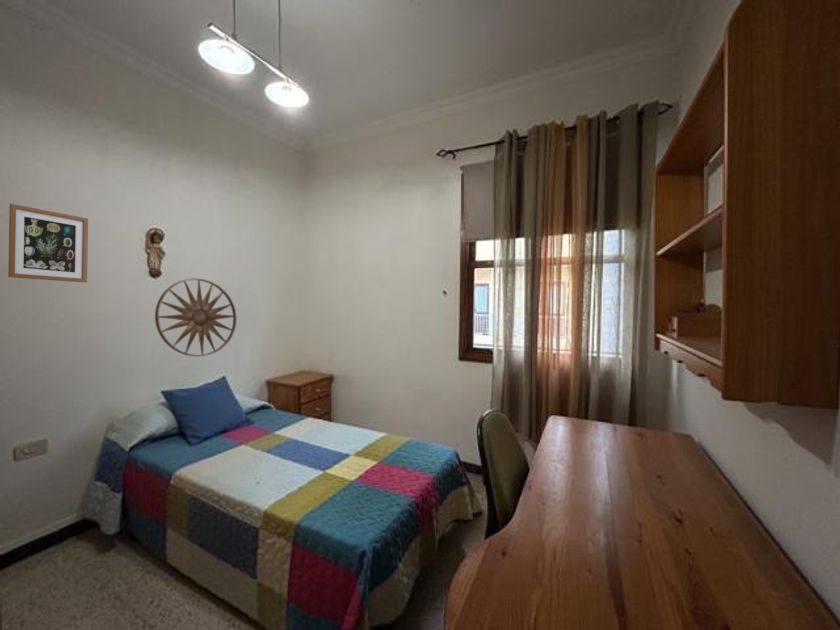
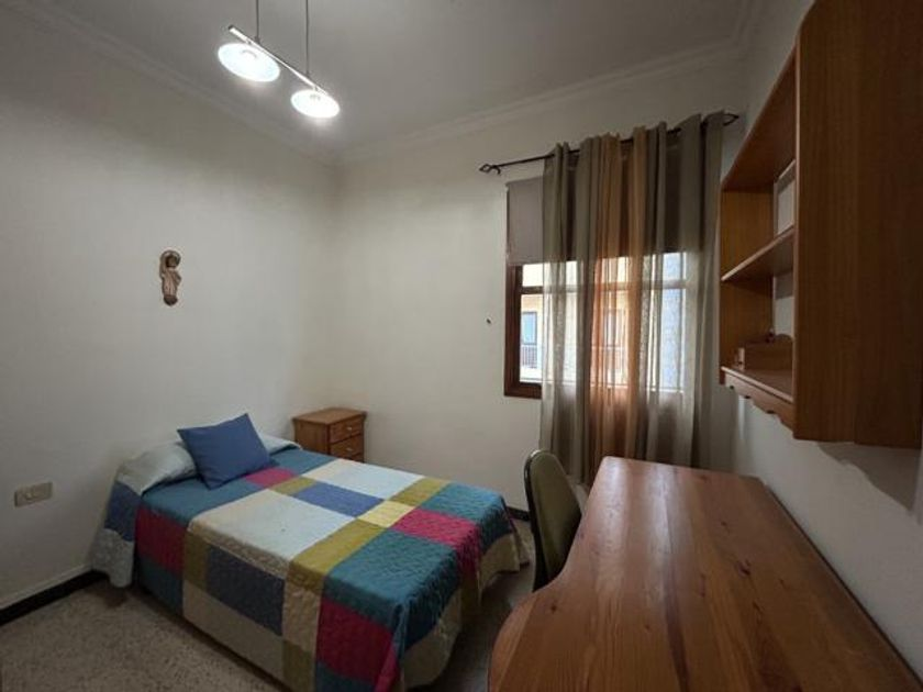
- wall art [154,278,238,357]
- wall art [7,203,89,284]
